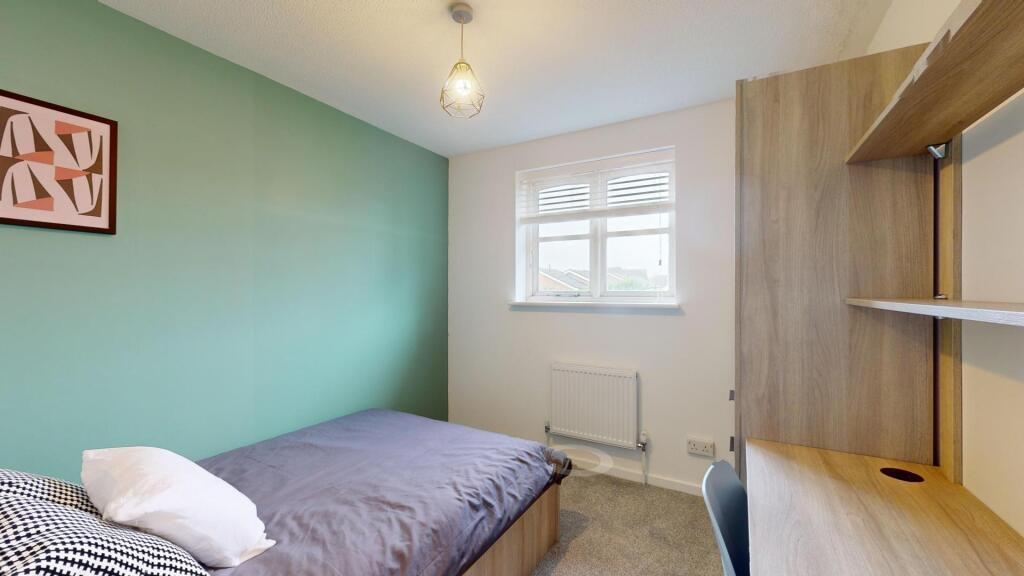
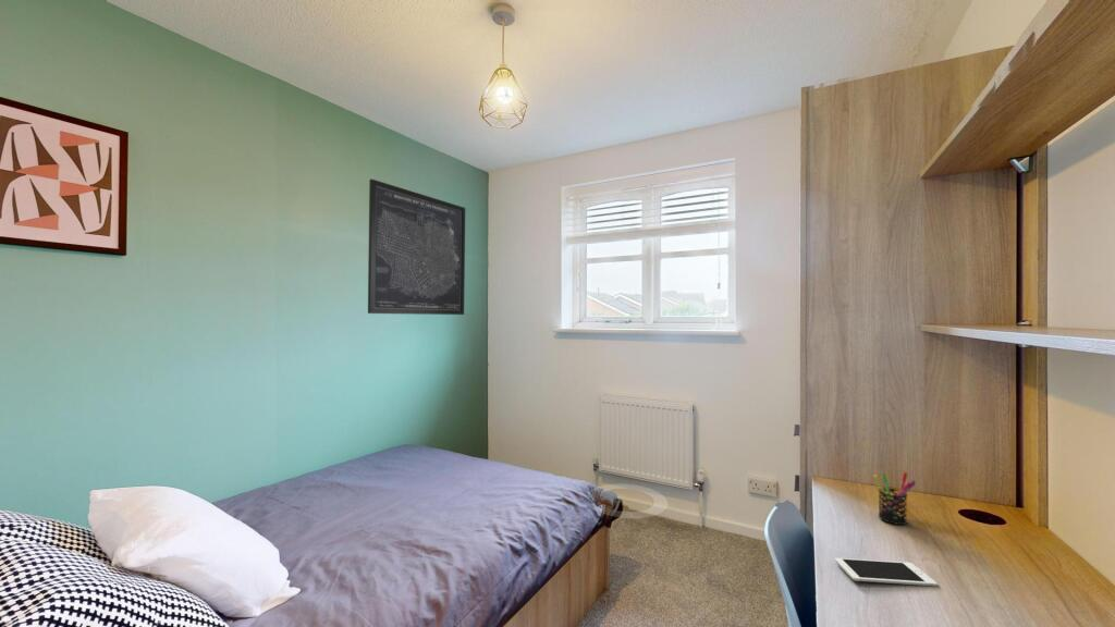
+ pen holder [872,471,917,526]
+ wall art [367,177,466,316]
+ cell phone [834,557,939,588]
